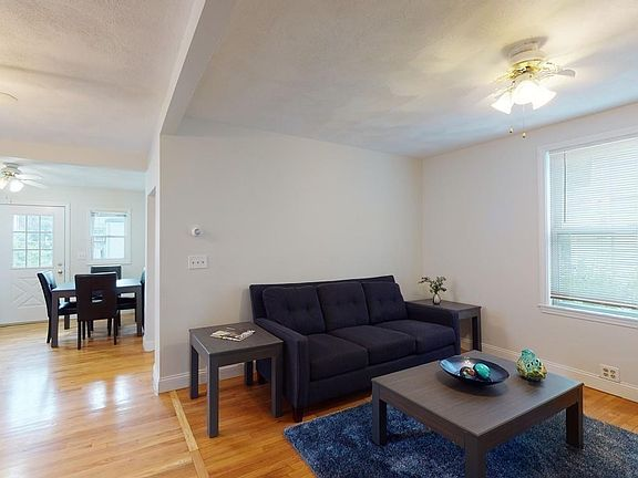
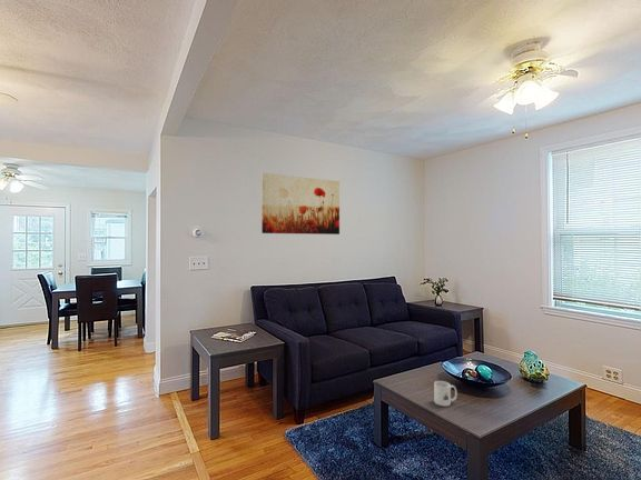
+ wall art [260,172,341,236]
+ mug [433,380,458,408]
